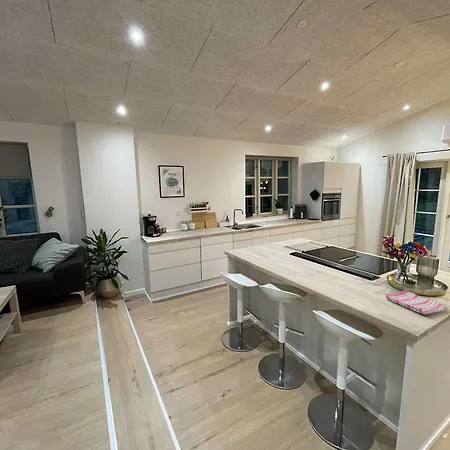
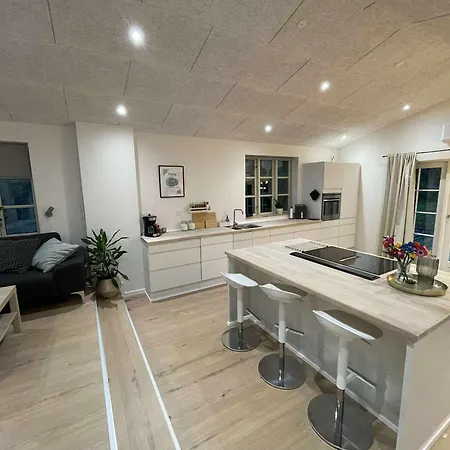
- dish towel [385,289,449,316]
